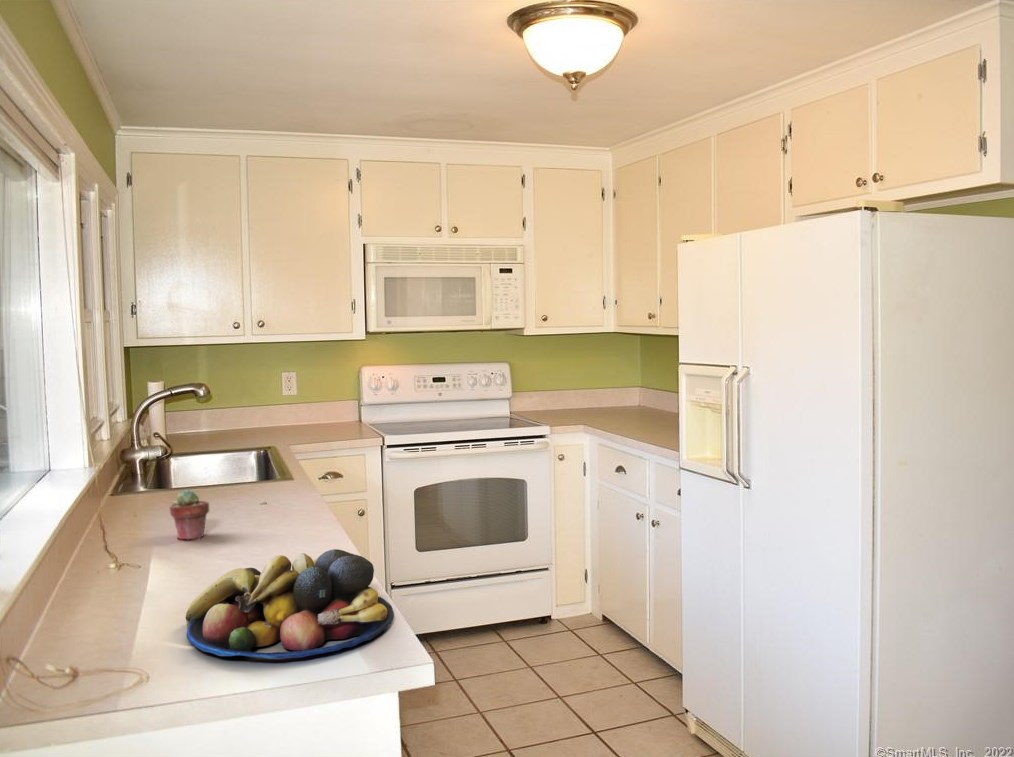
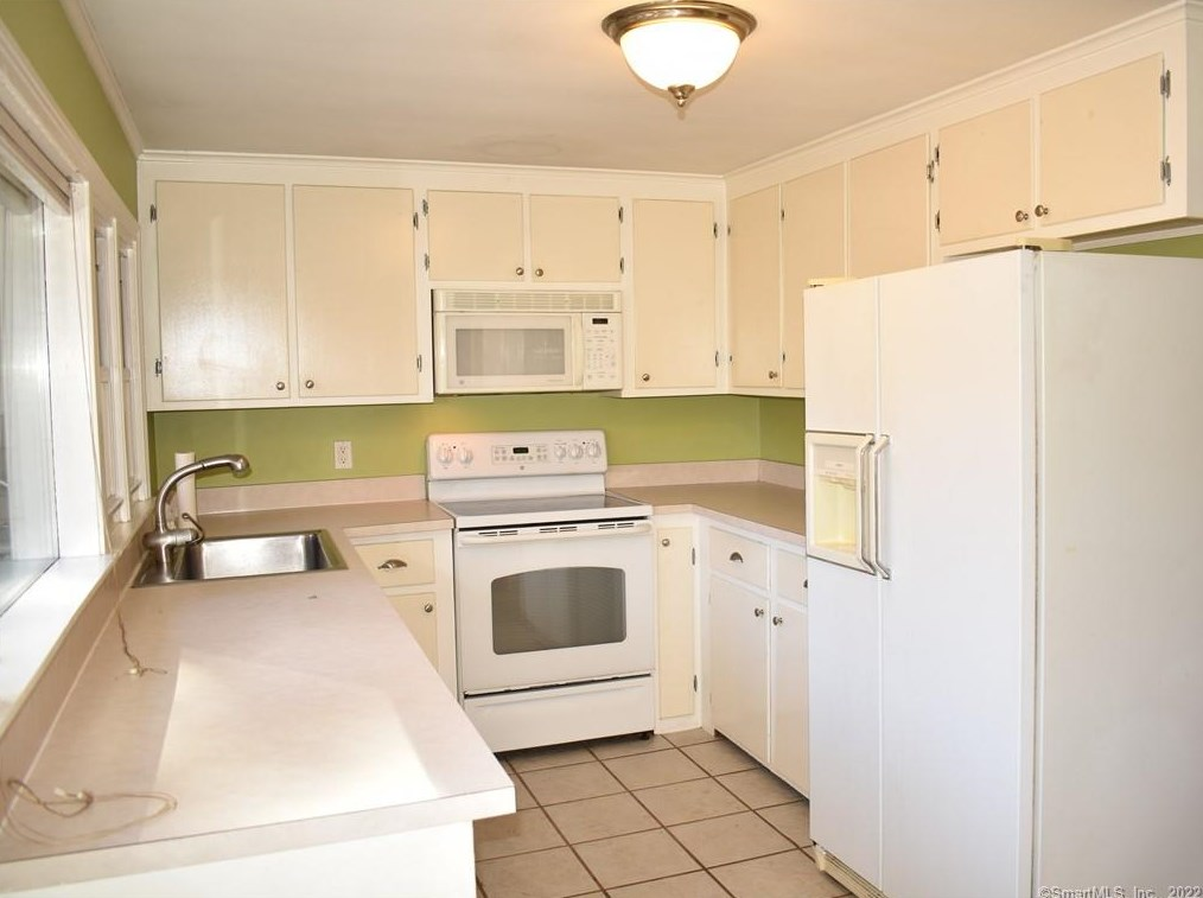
- fruit bowl [185,548,395,660]
- potted succulent [169,488,210,542]
